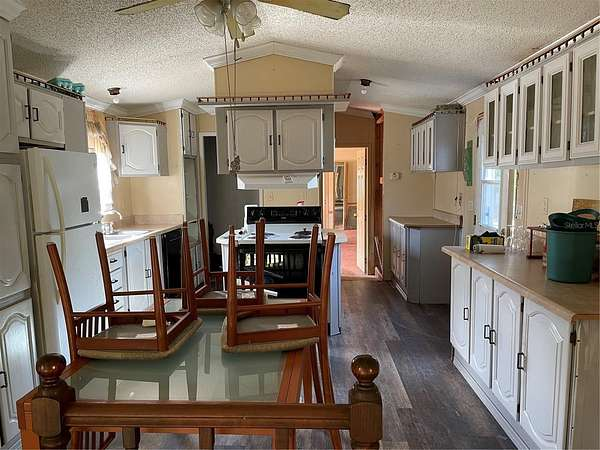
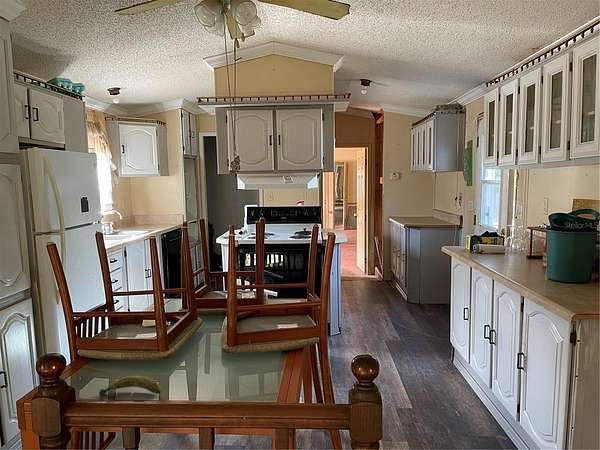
+ banana [98,375,162,396]
